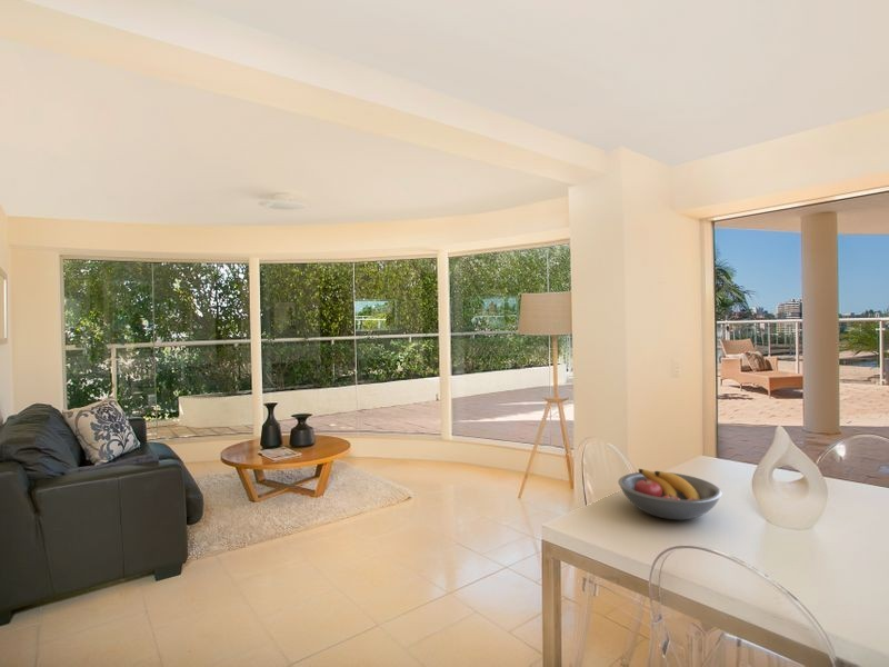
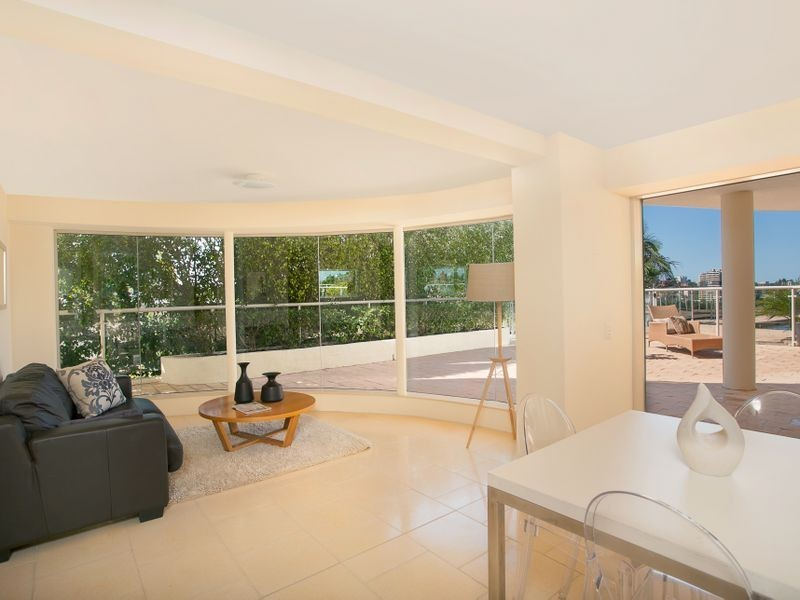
- fruit bowl [617,468,723,520]
